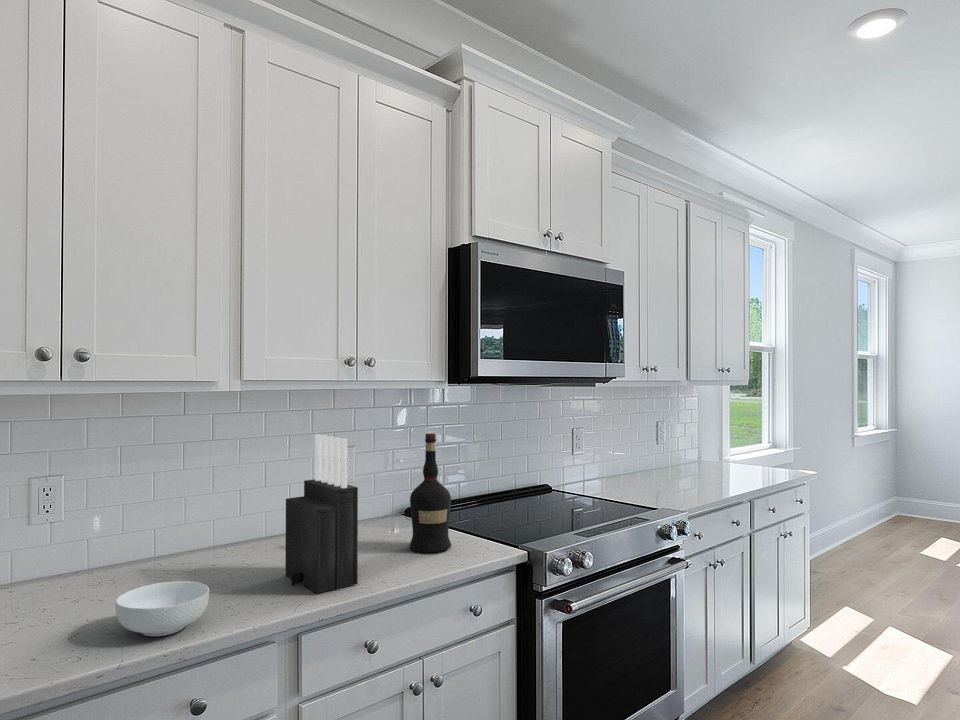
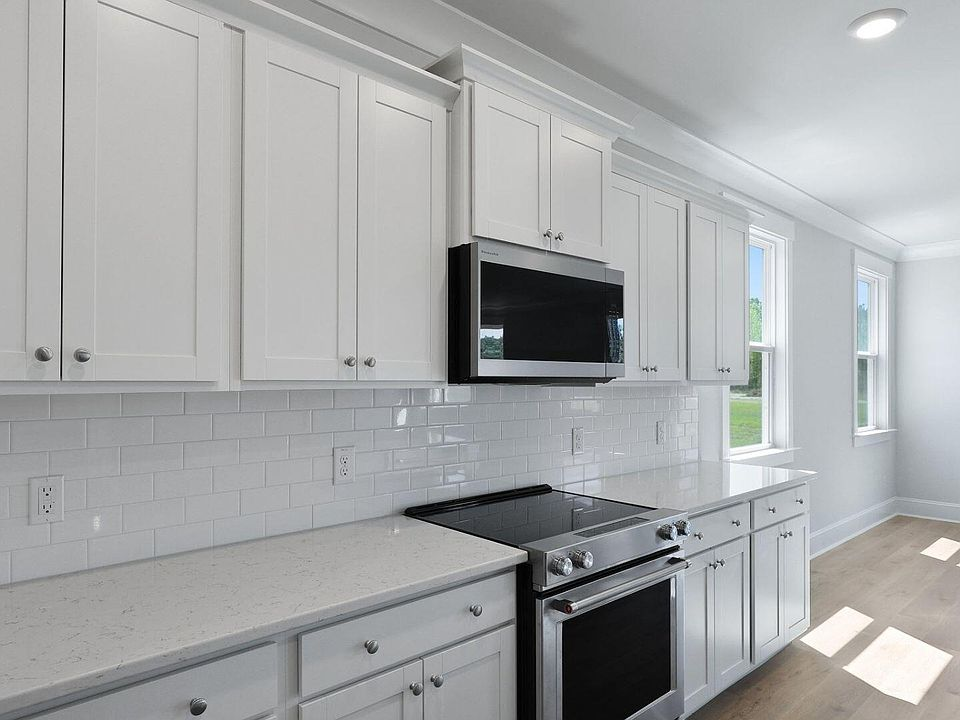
- cereal bowl [114,580,210,637]
- liquor [409,432,452,553]
- knife block [284,433,359,595]
